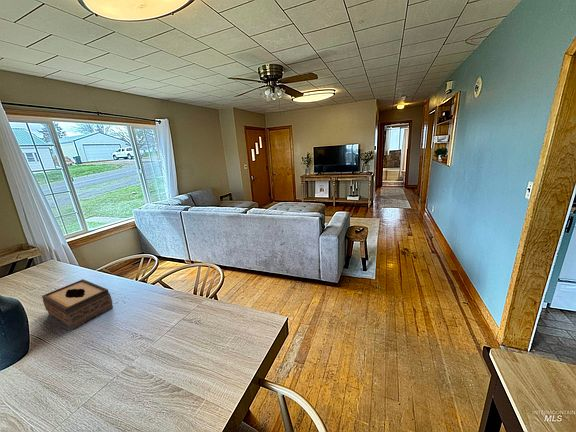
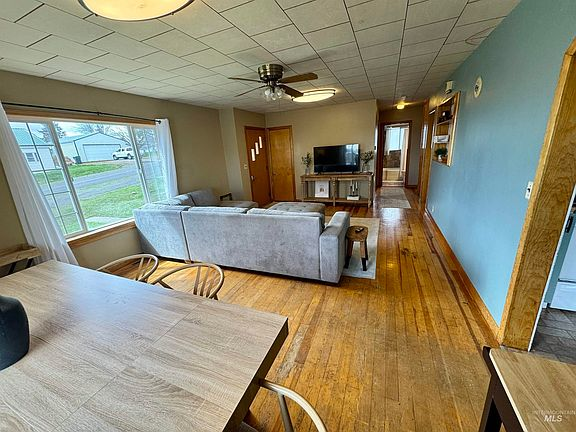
- tissue box [41,278,114,330]
